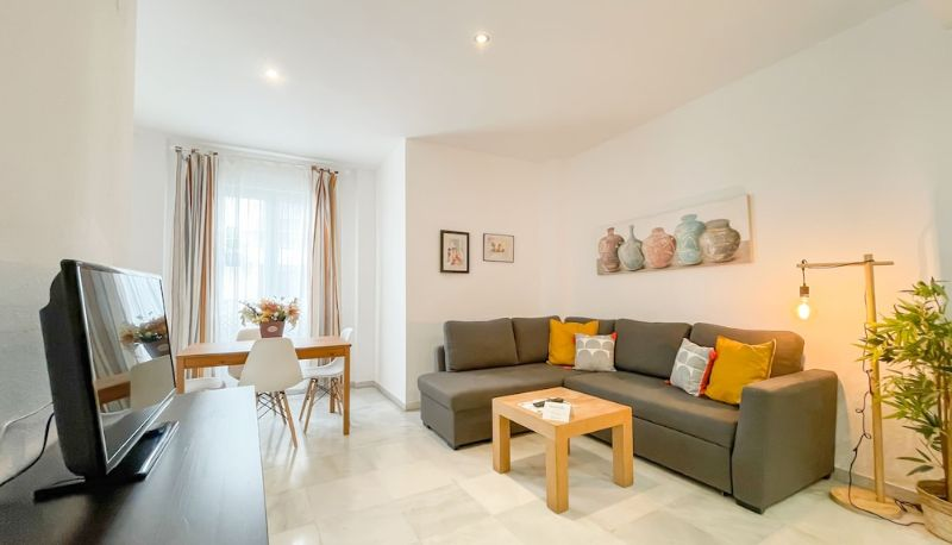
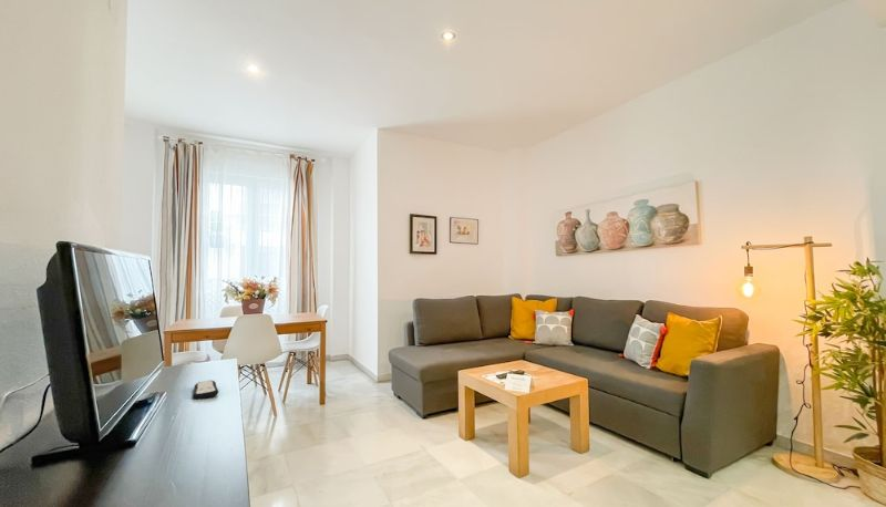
+ remote control [192,380,219,400]
